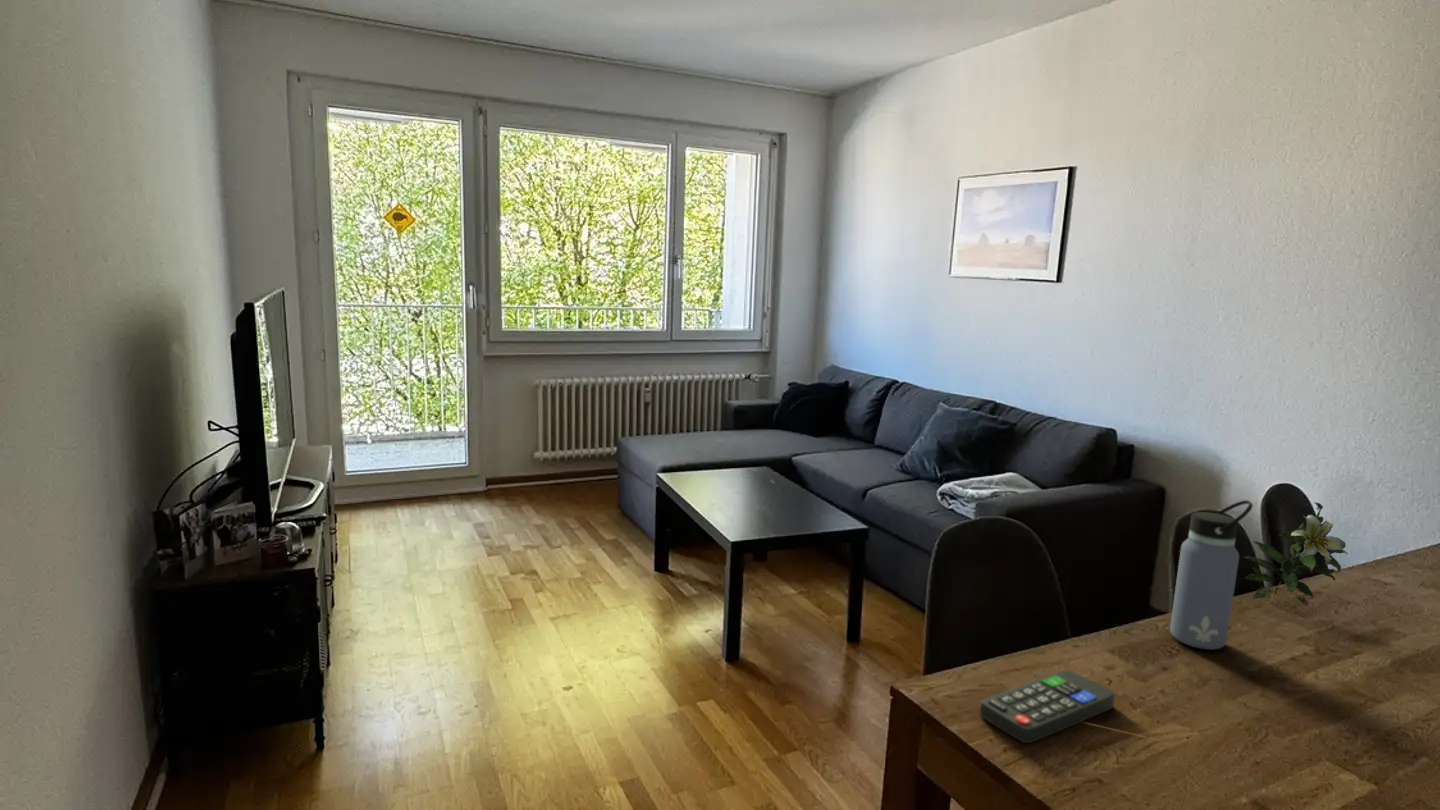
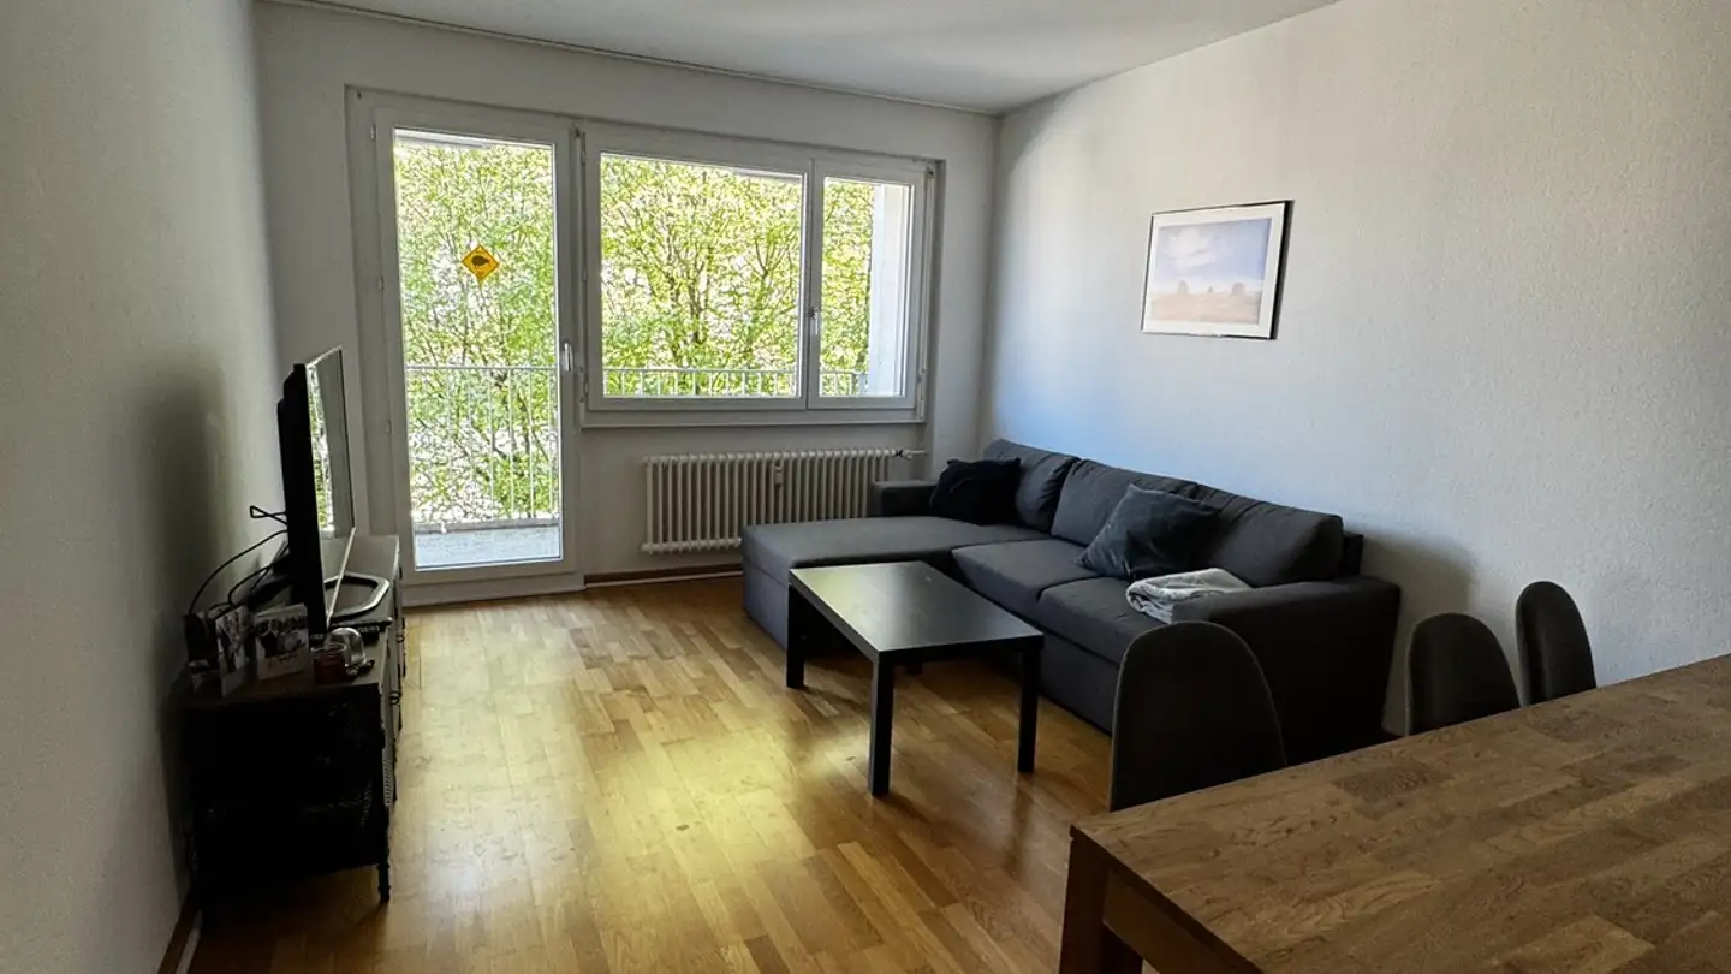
- water bottle [1169,499,1254,651]
- remote control [979,669,1116,744]
- flower [1243,501,1349,608]
